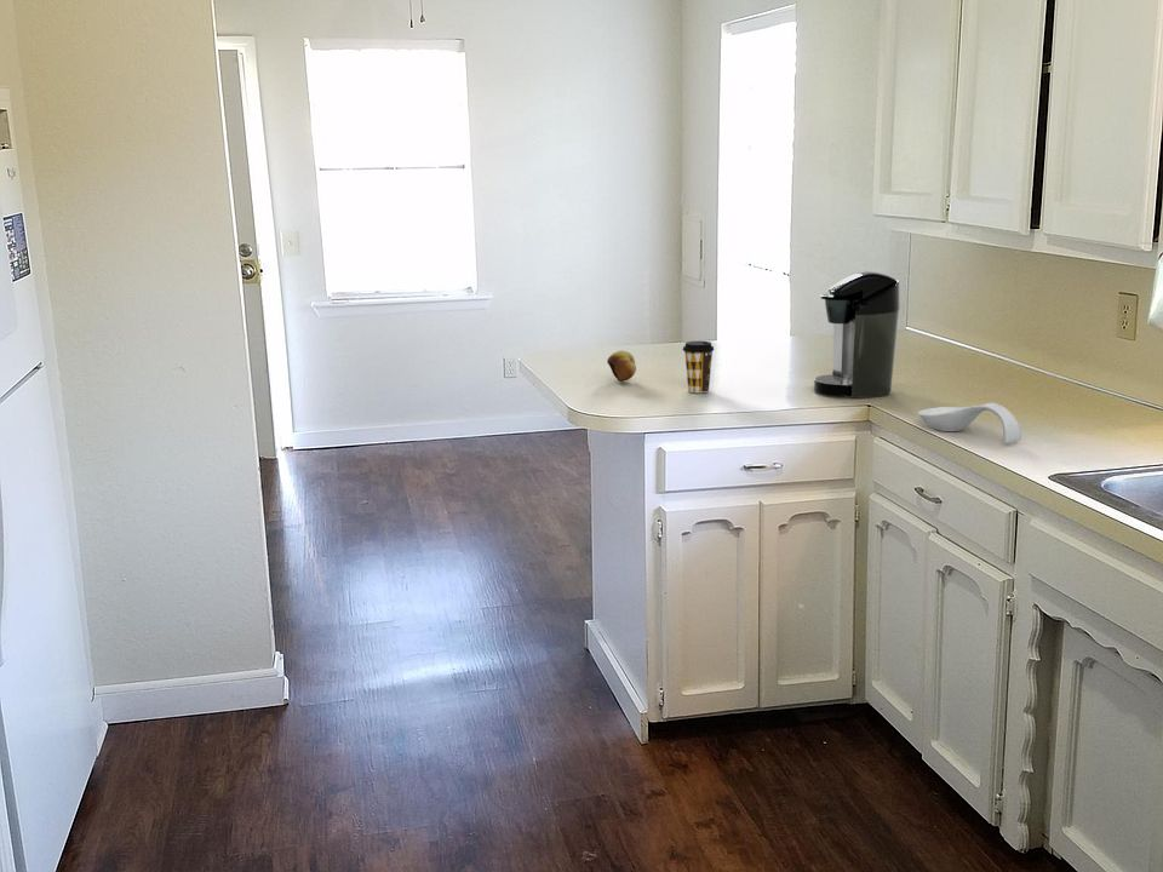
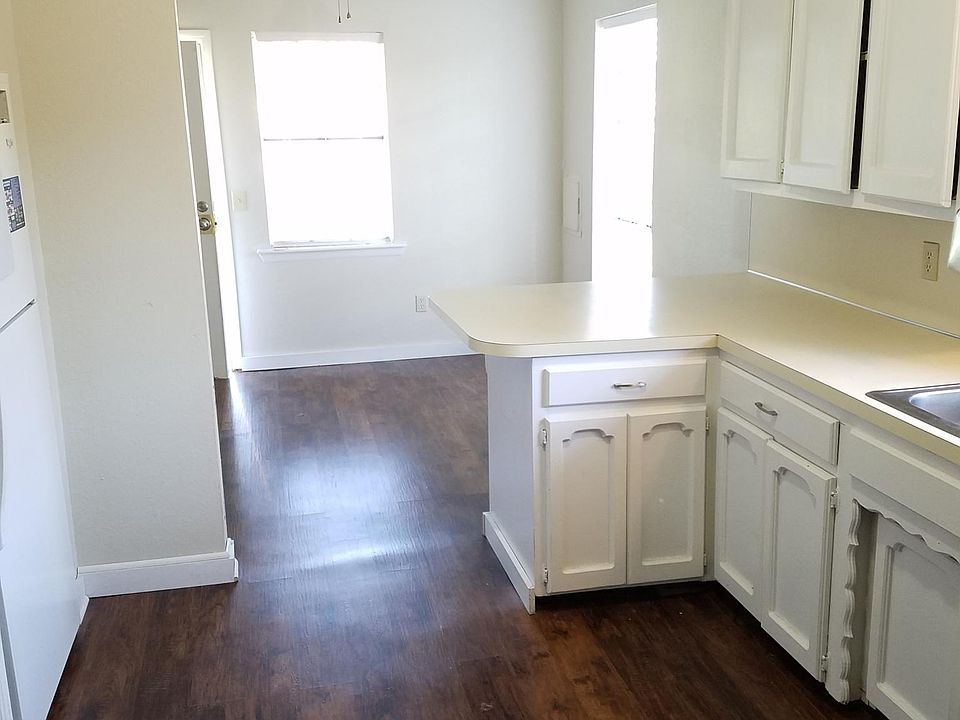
- fruit [606,349,637,383]
- coffee cup [682,340,715,394]
- coffee maker [813,270,901,398]
- spoon rest [917,402,1022,444]
